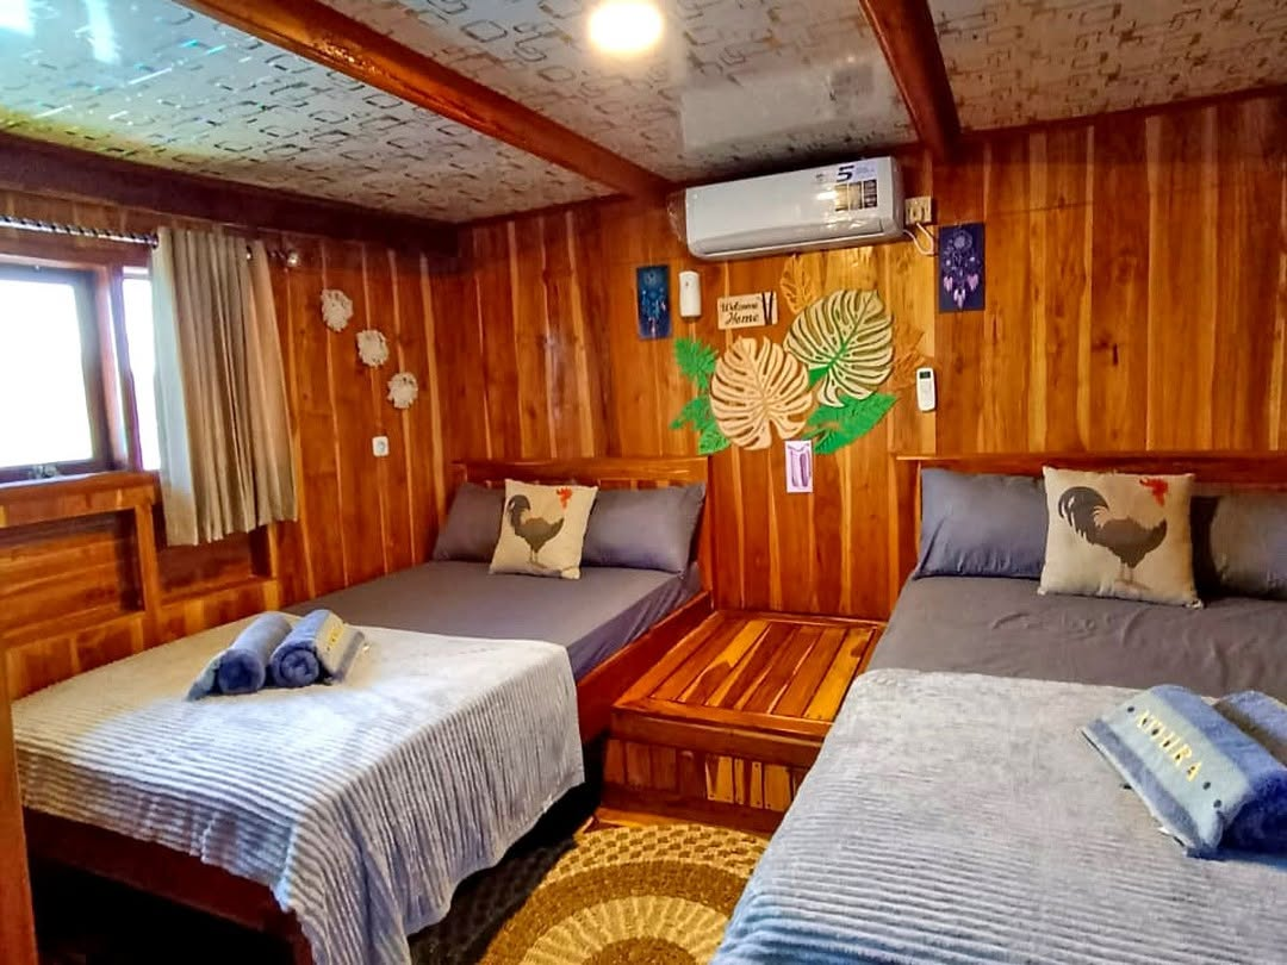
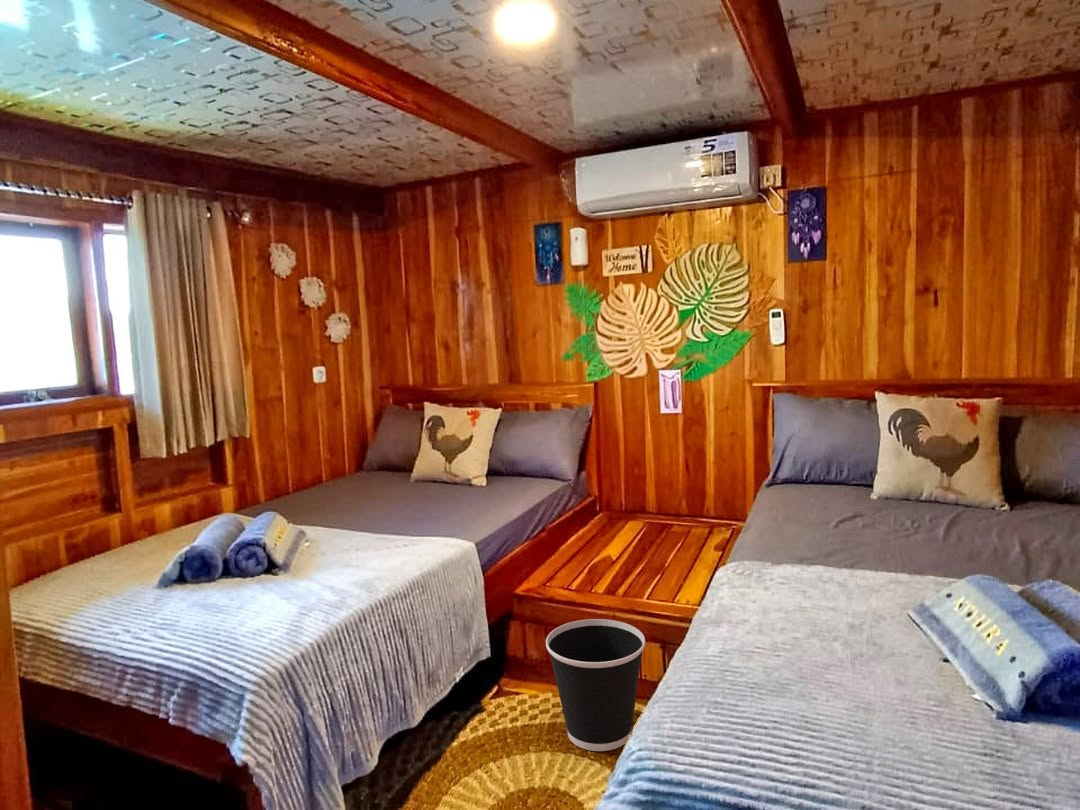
+ wastebasket [545,618,646,752]
